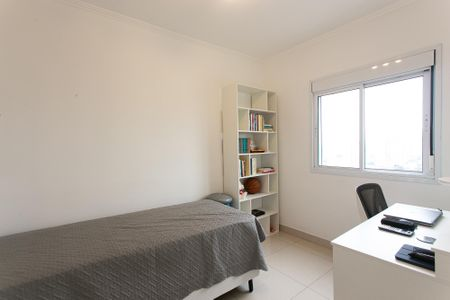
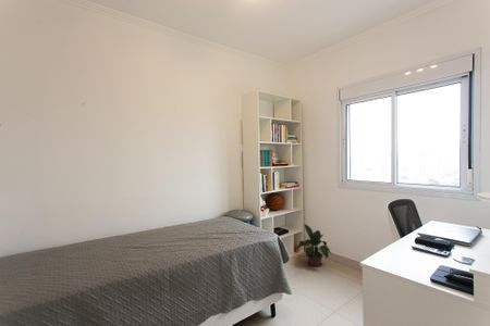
+ potted plant [295,223,332,268]
